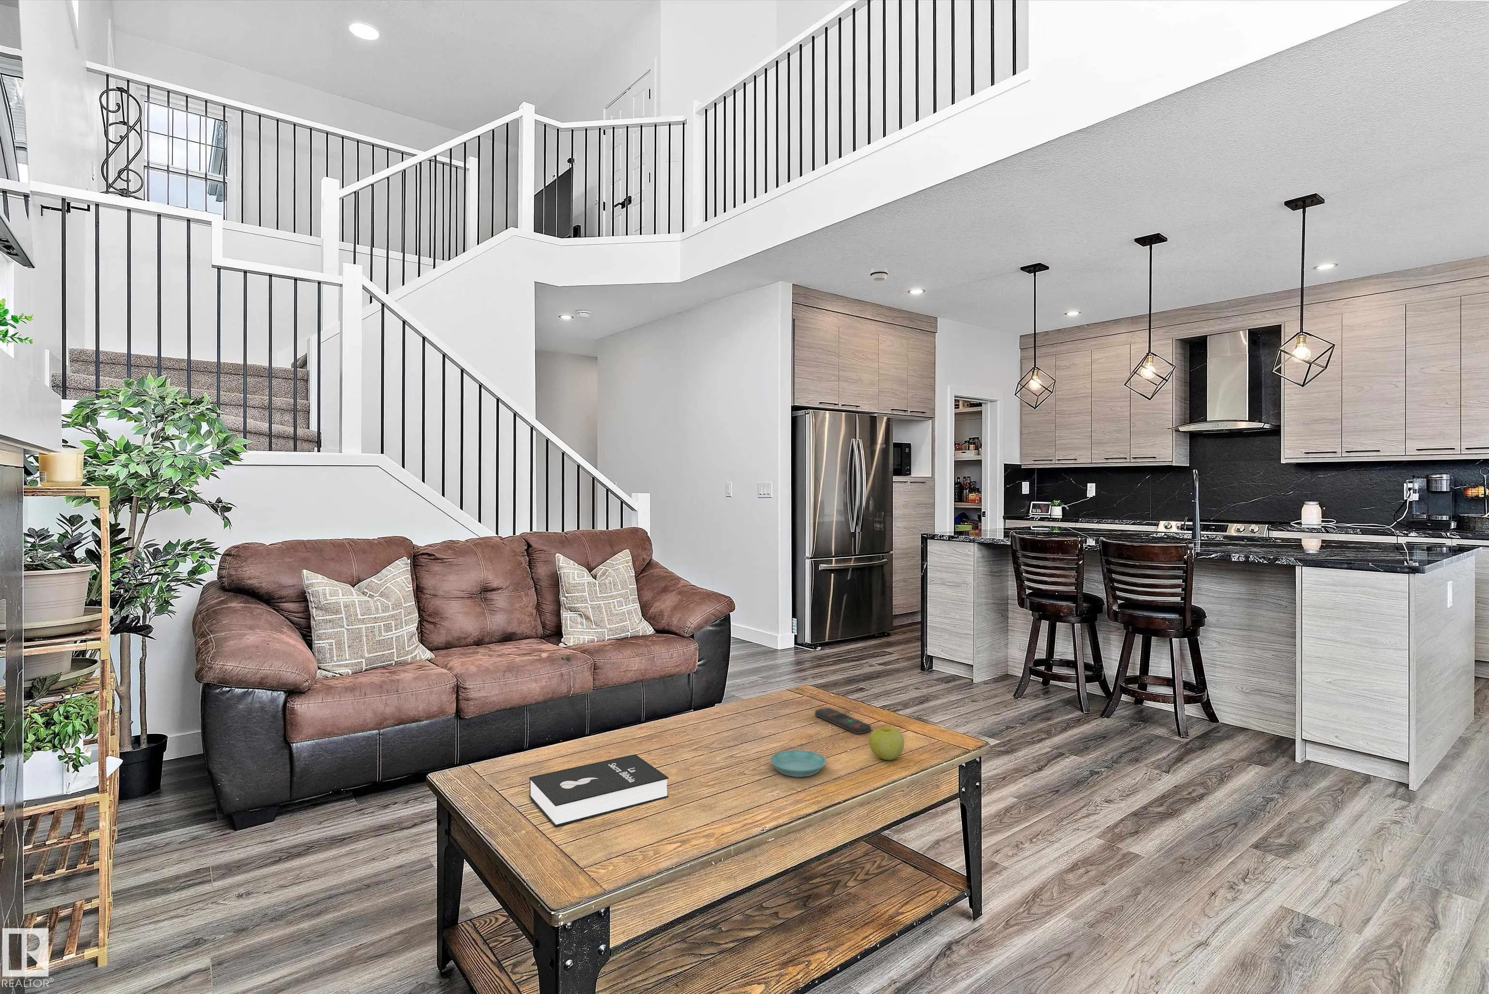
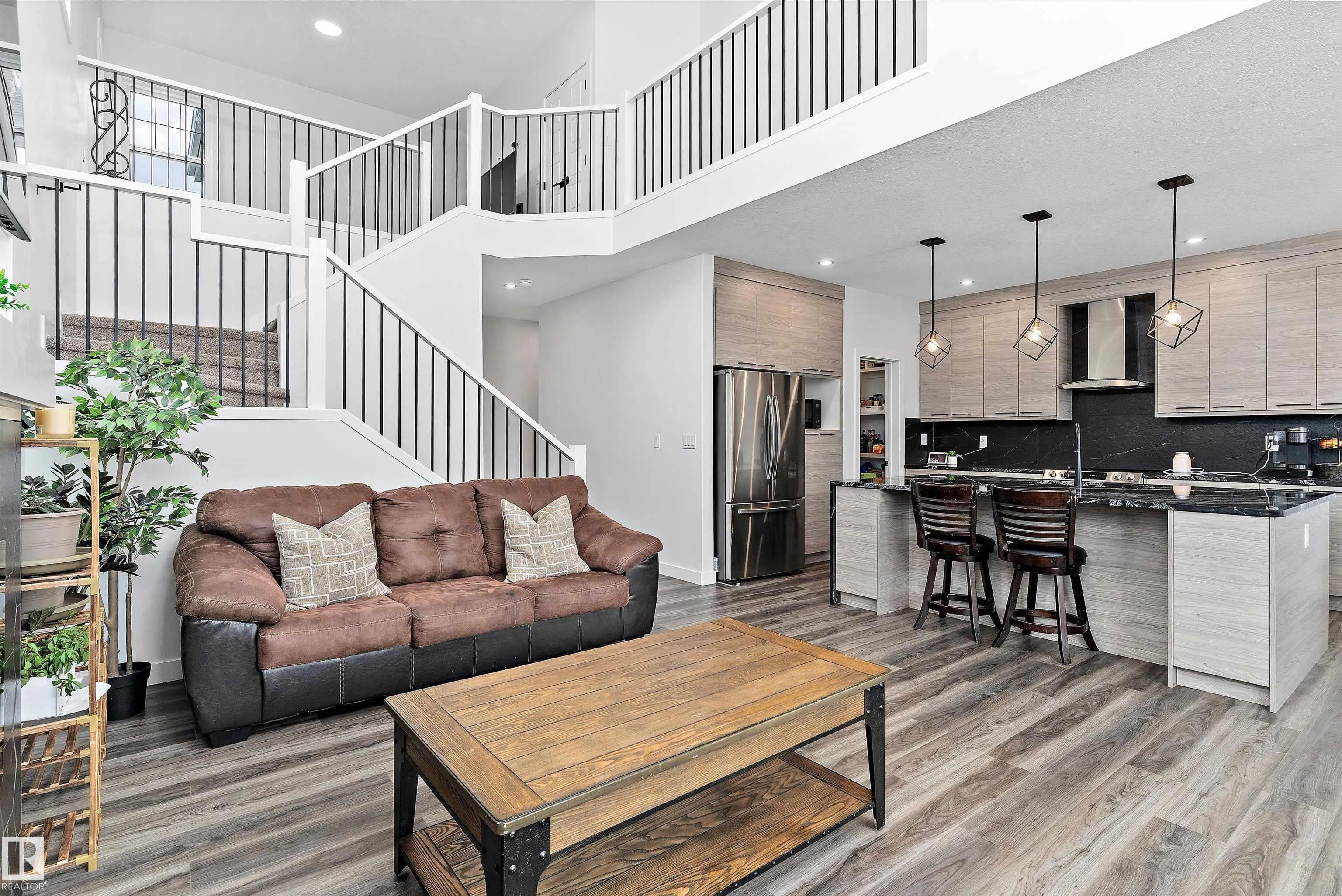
- smoke detector [870,266,889,282]
- apple [869,727,905,761]
- remote control [814,708,871,734]
- booklet [529,753,669,826]
- saucer [770,749,827,778]
